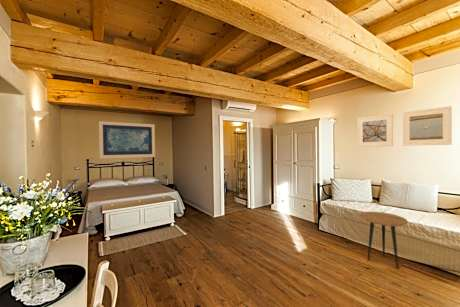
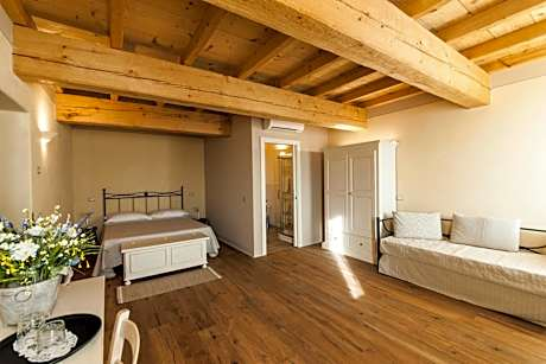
- wall art [98,120,156,159]
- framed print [357,113,394,148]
- side table [359,211,409,269]
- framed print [402,105,453,147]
